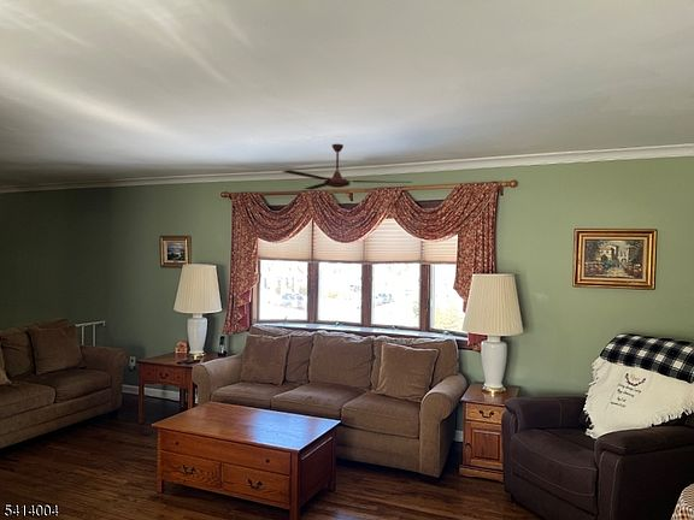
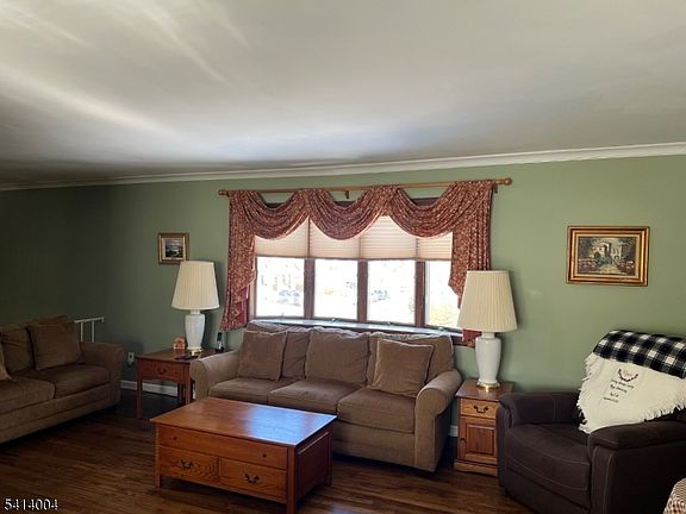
- ceiling fan [282,143,413,191]
